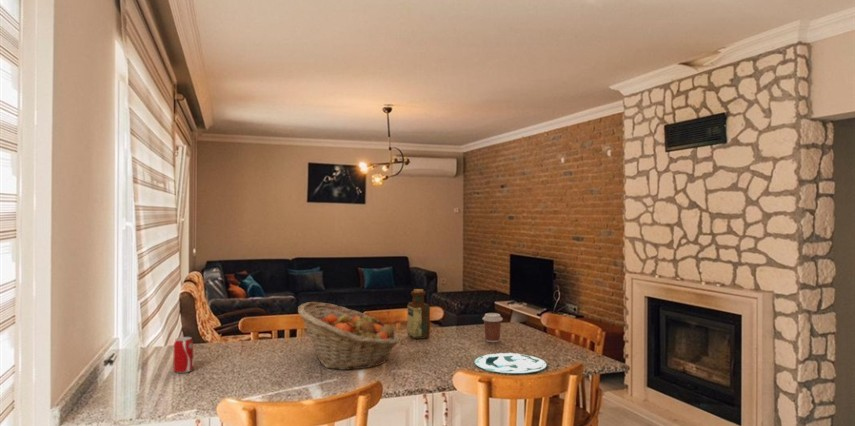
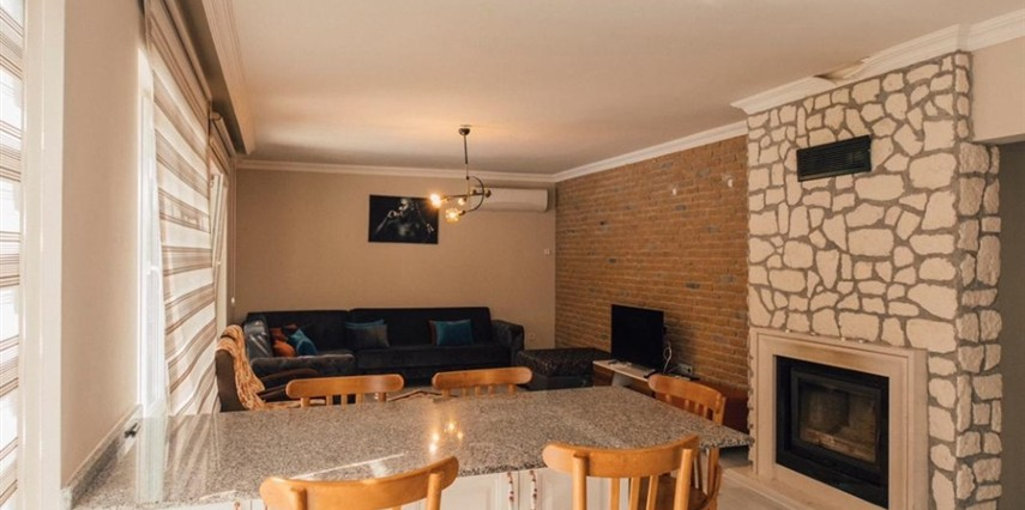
- beverage can [173,336,194,374]
- plate [473,352,548,374]
- fruit basket [297,301,400,371]
- coffee cup [482,312,504,343]
- bottle [407,288,431,340]
